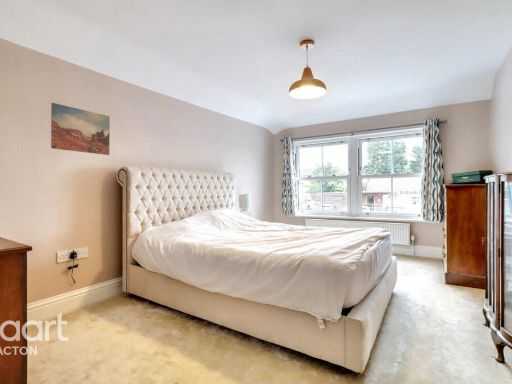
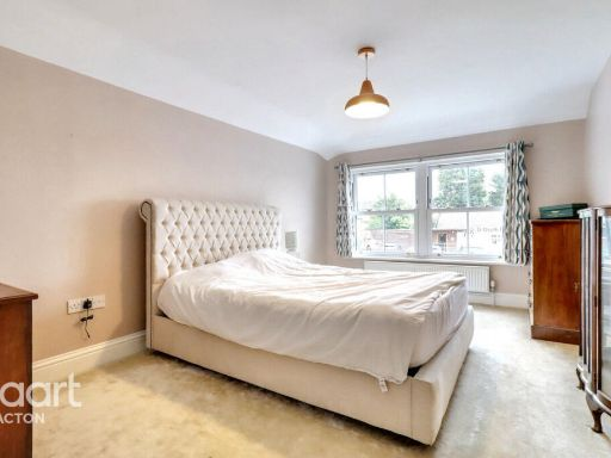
- wall art [50,102,111,156]
